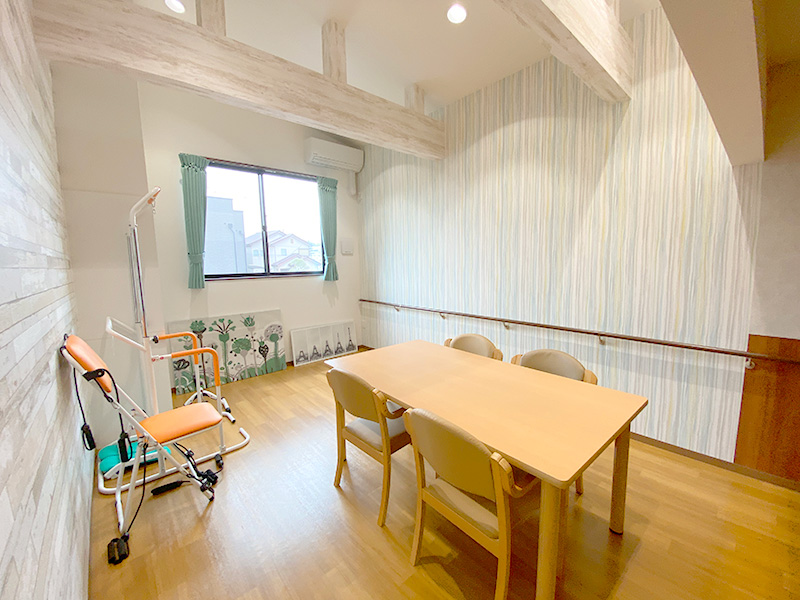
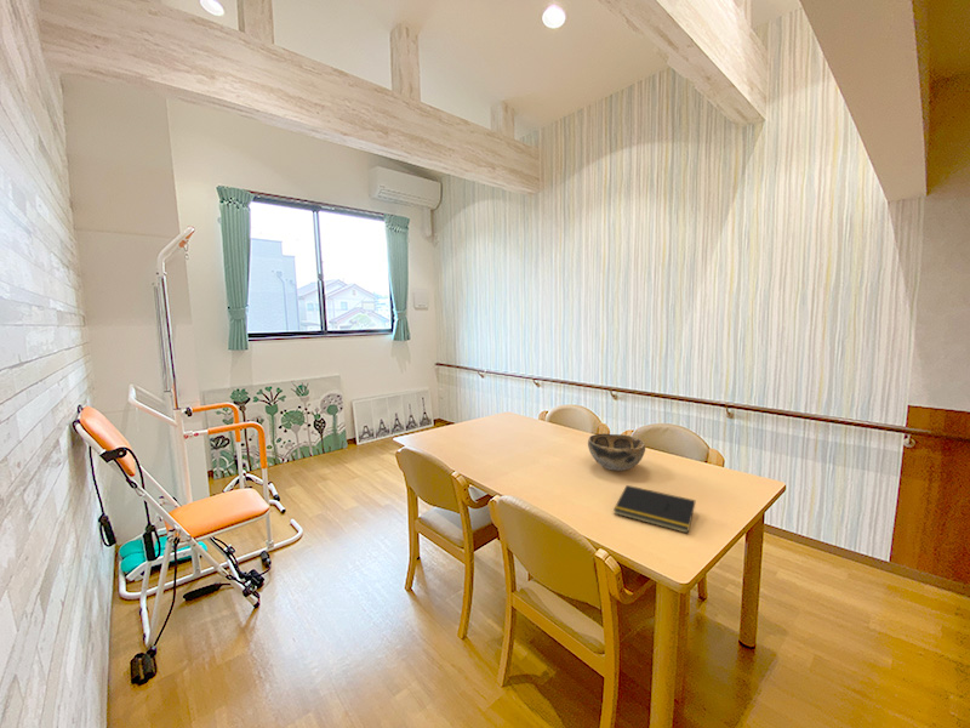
+ notepad [612,484,696,534]
+ decorative bowl [587,432,646,472]
